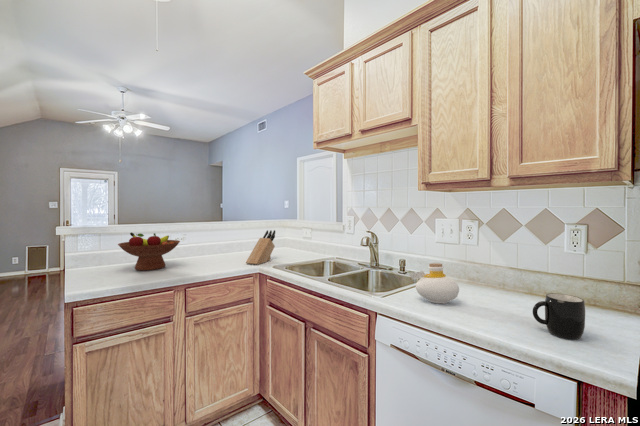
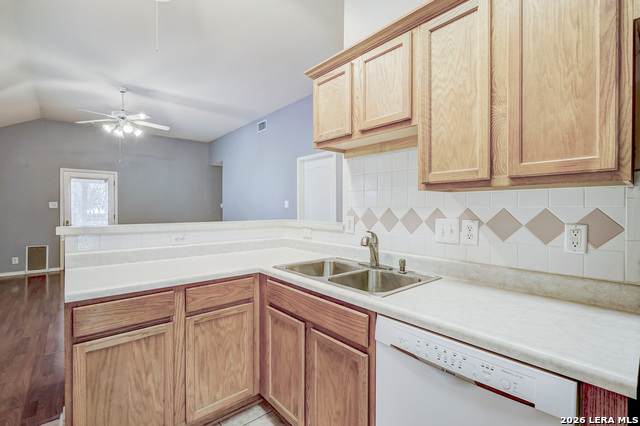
- knife block [245,229,276,266]
- mug [532,292,586,341]
- fruit bowl [117,232,181,271]
- bottle [408,262,460,304]
